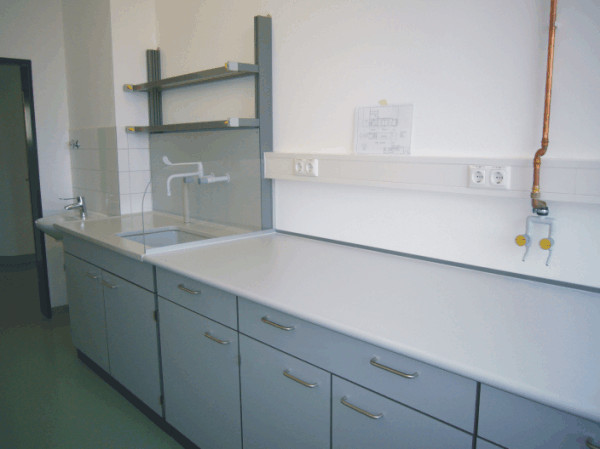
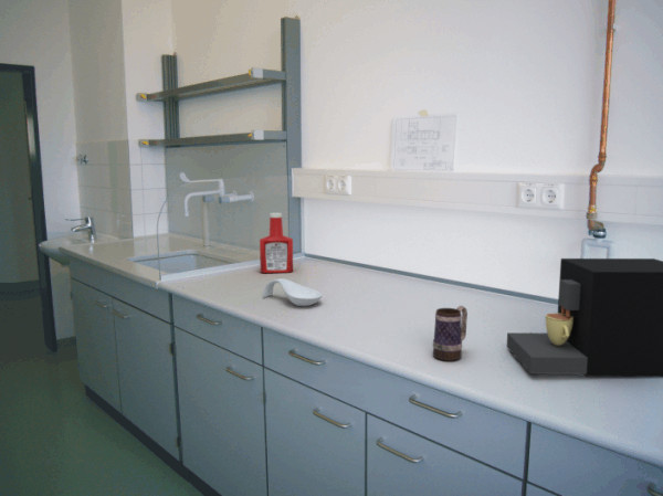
+ mug [432,305,469,362]
+ soap bottle [259,212,294,274]
+ spoon rest [262,277,324,307]
+ coffee maker [506,257,663,378]
